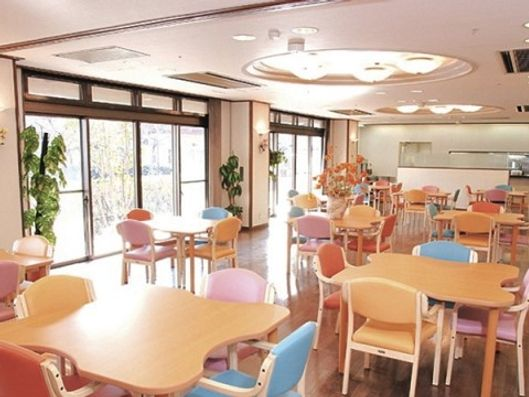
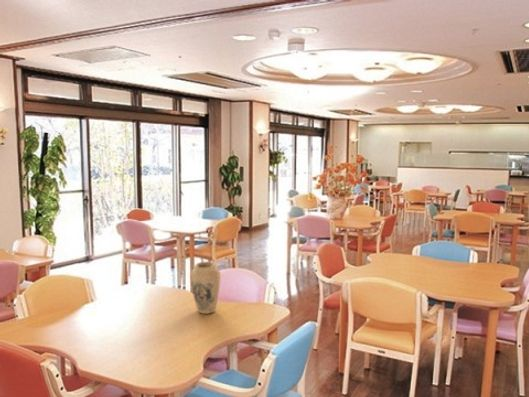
+ vase [189,261,221,315]
